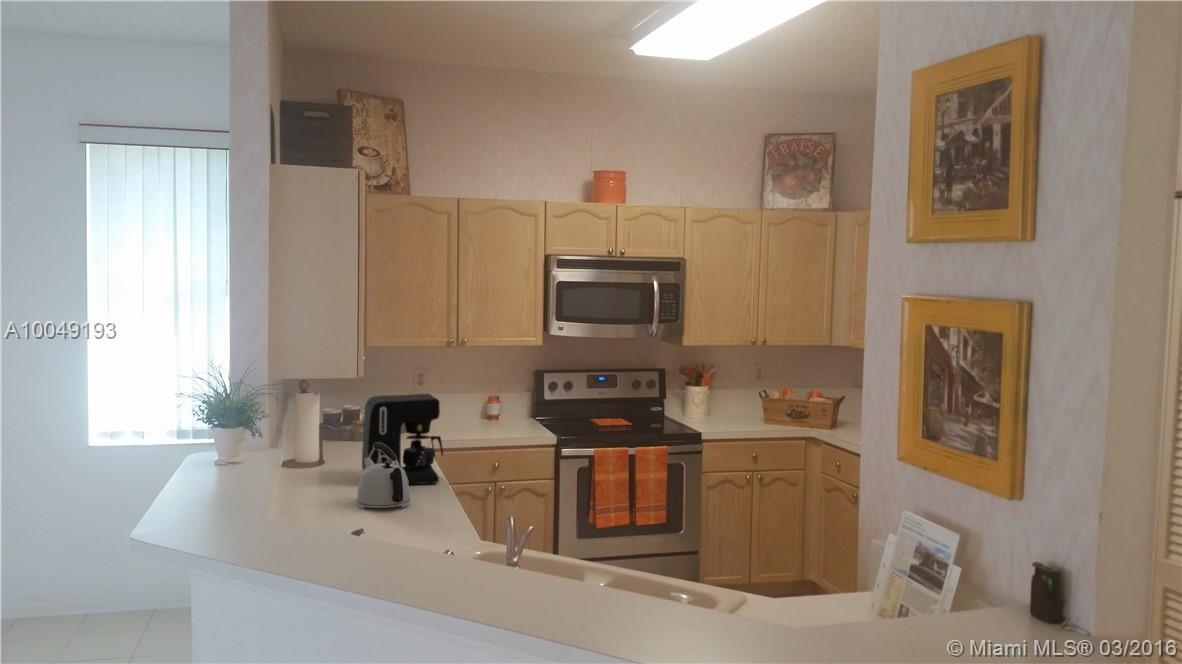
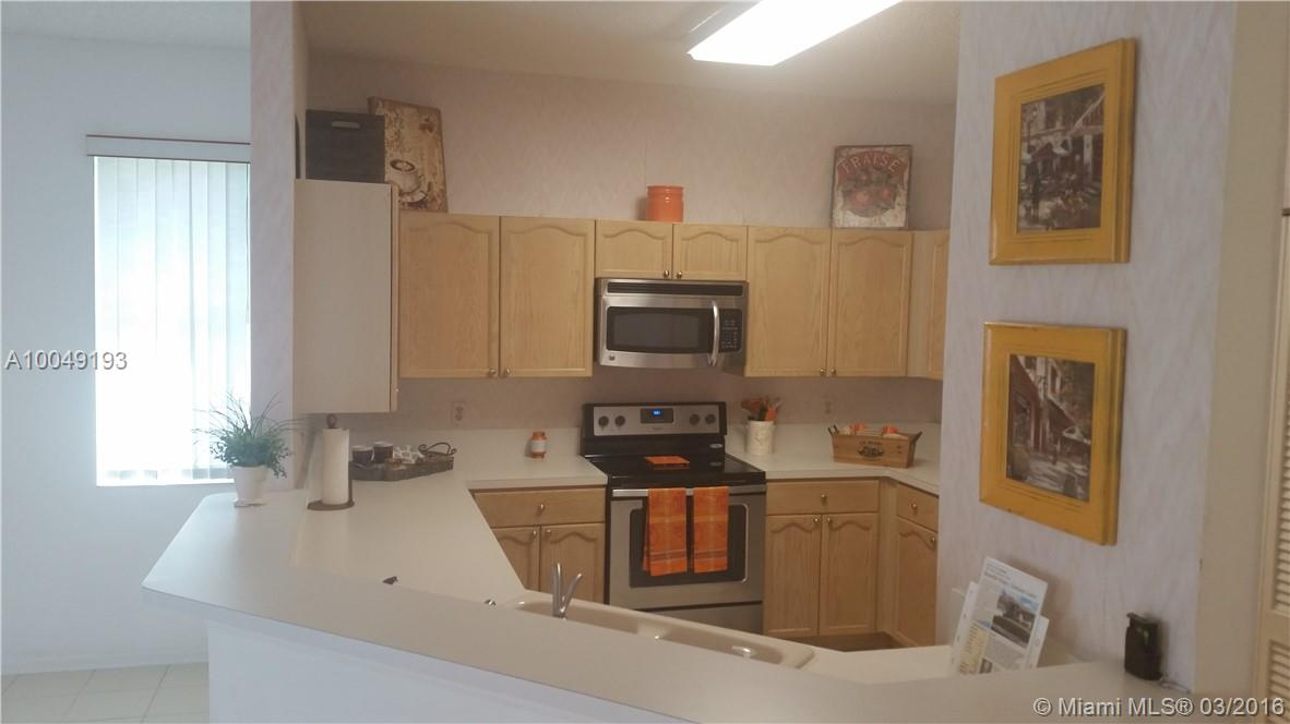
- kettle [355,443,411,510]
- coffee maker [361,393,444,485]
